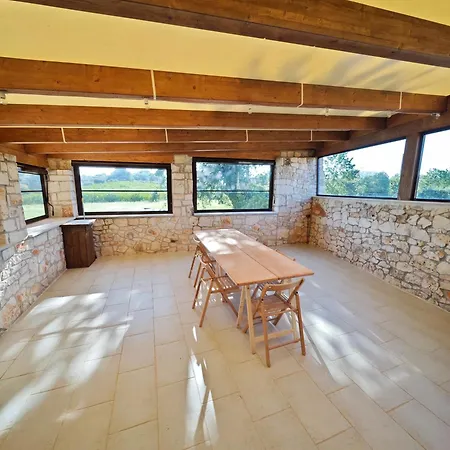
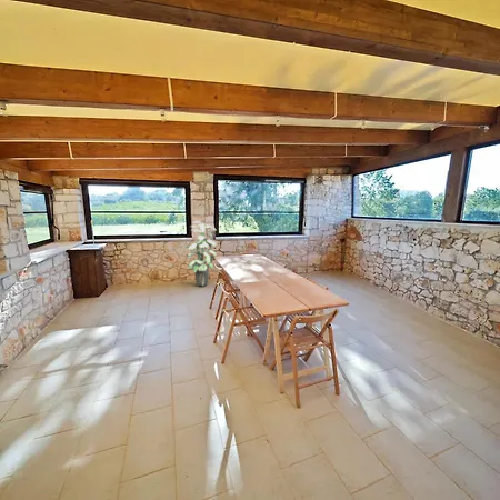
+ indoor plant [183,220,218,287]
